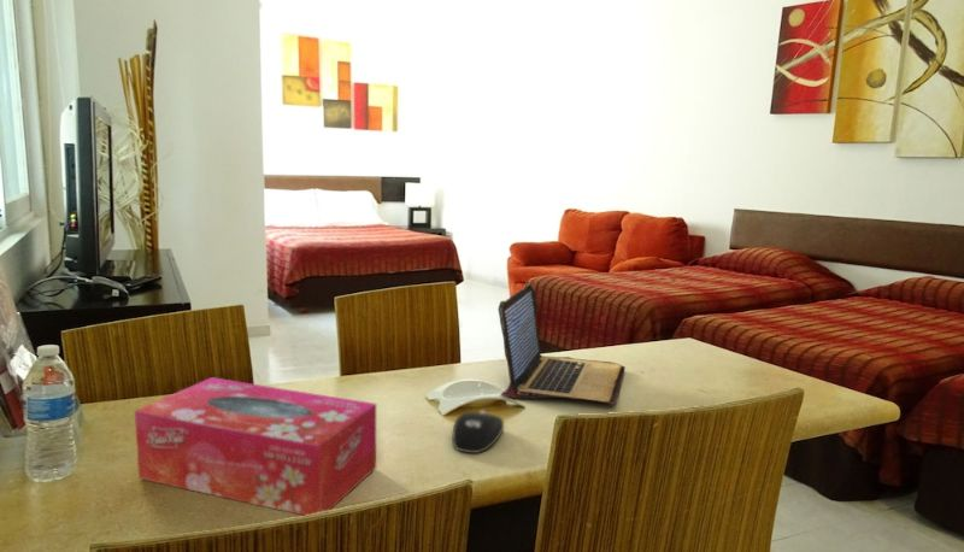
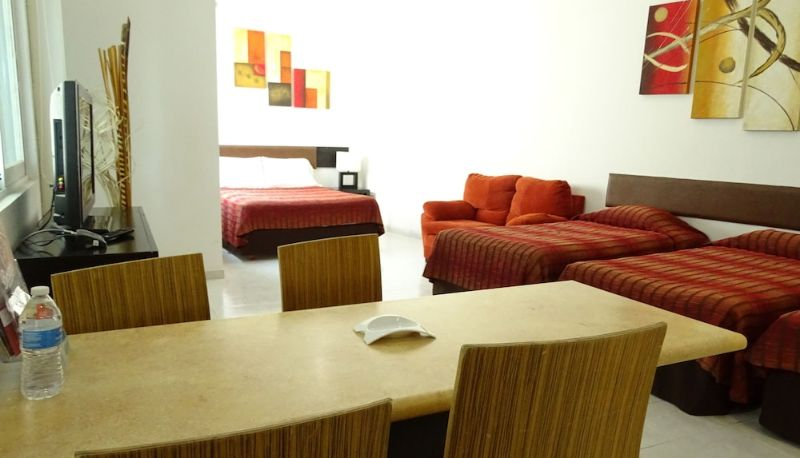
- tissue box [134,376,377,517]
- laptop [496,281,625,406]
- computer mouse [451,410,505,454]
